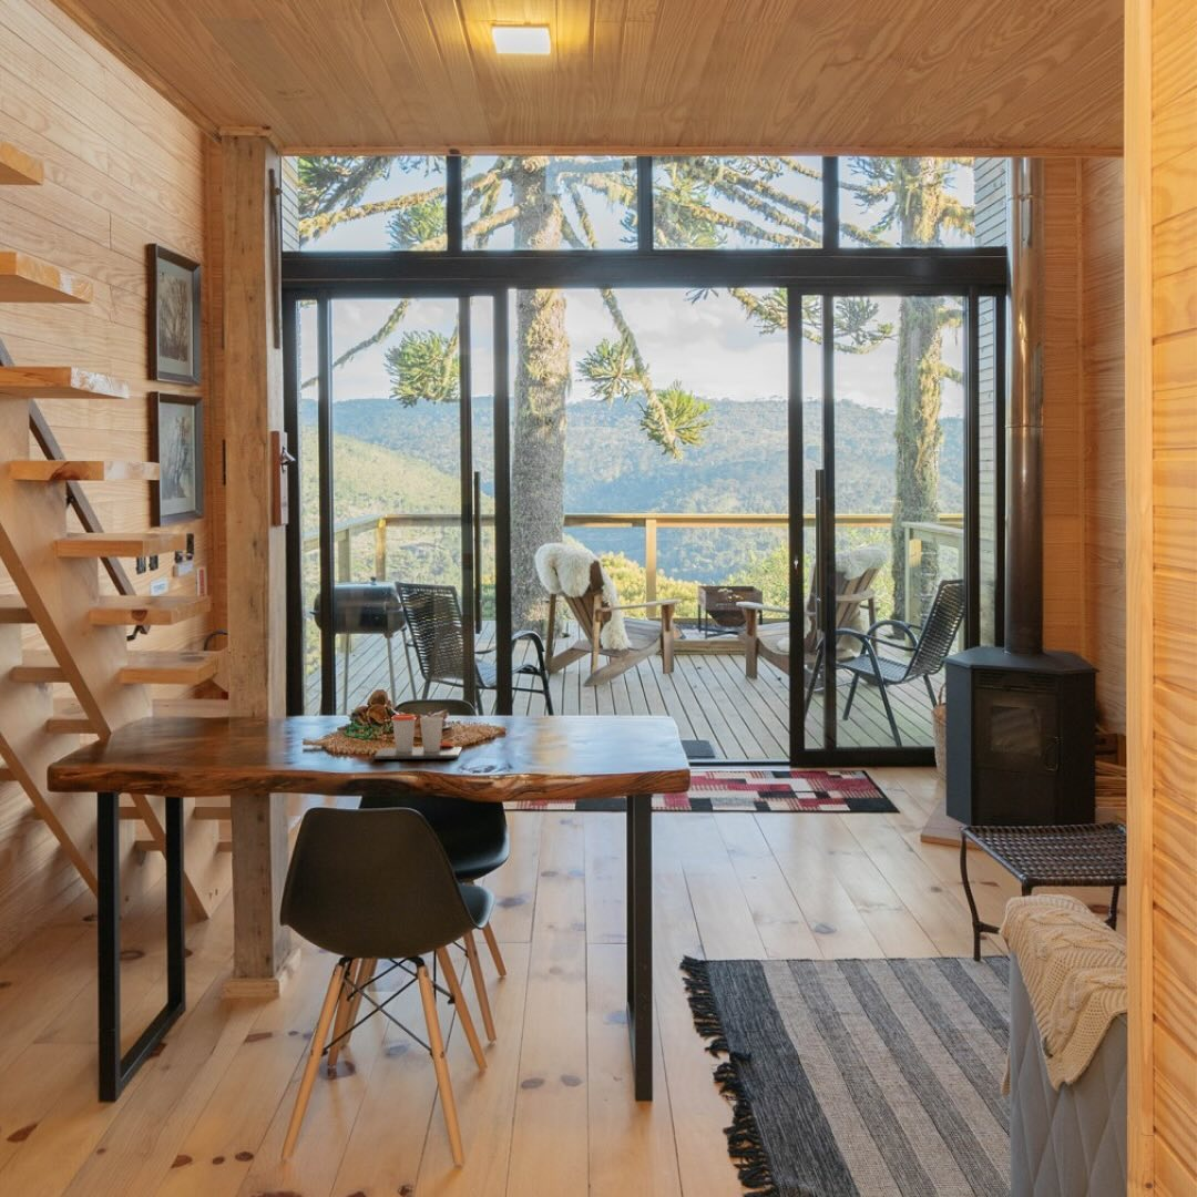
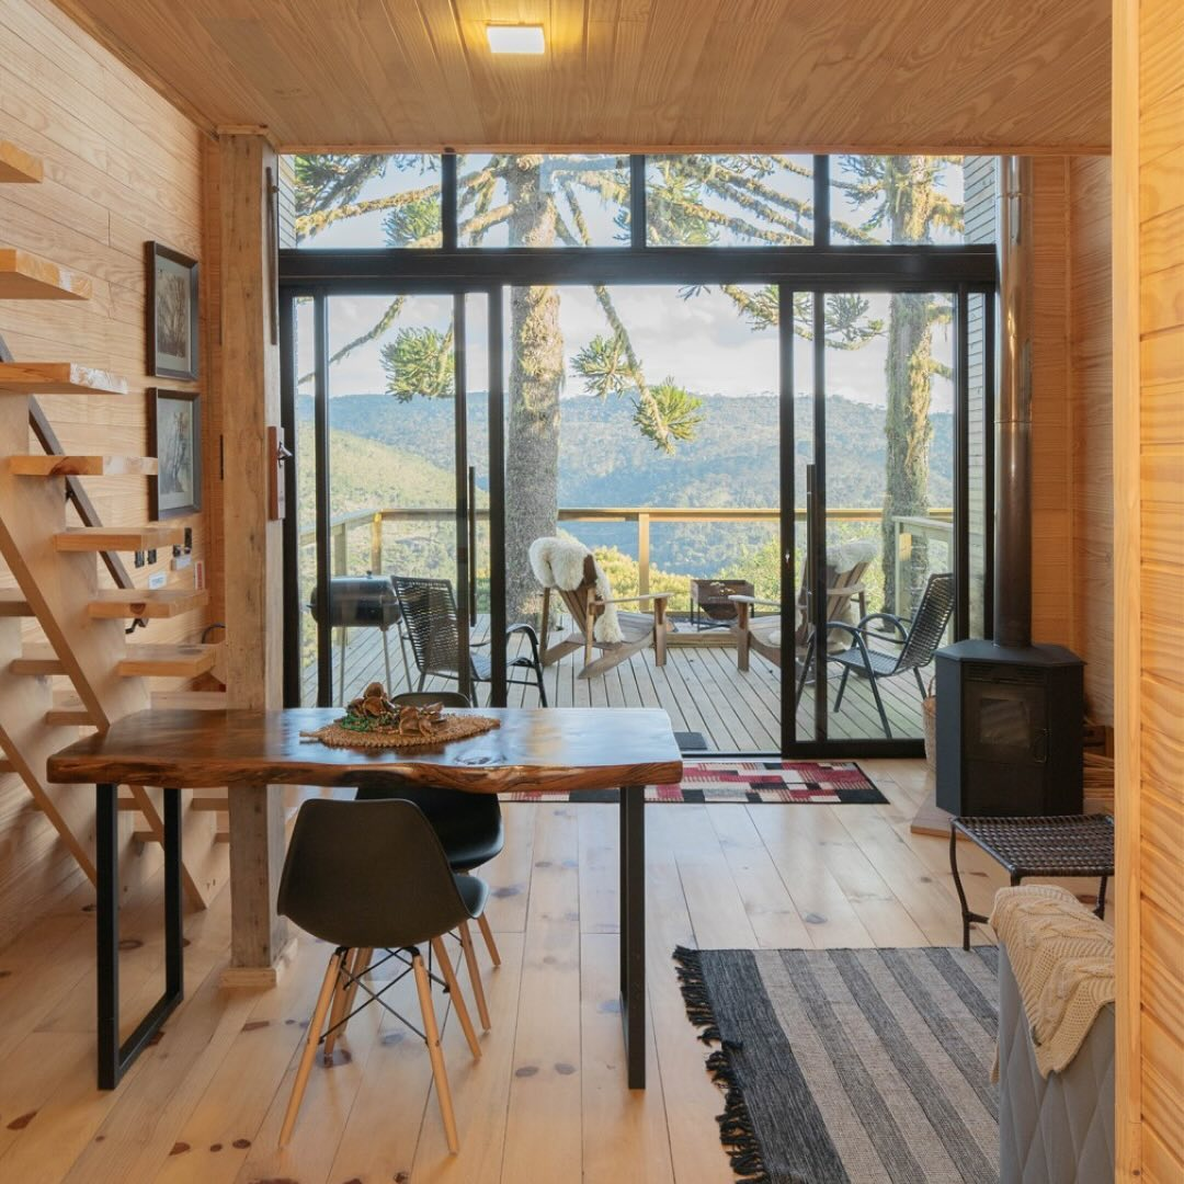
- cup [374,713,462,760]
